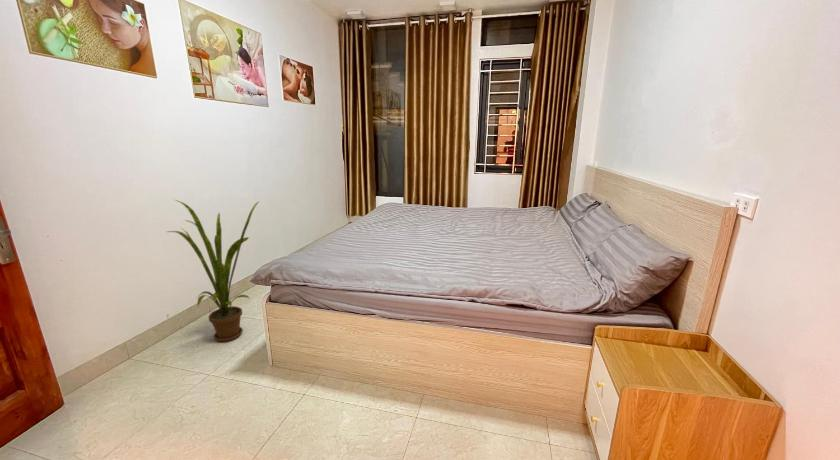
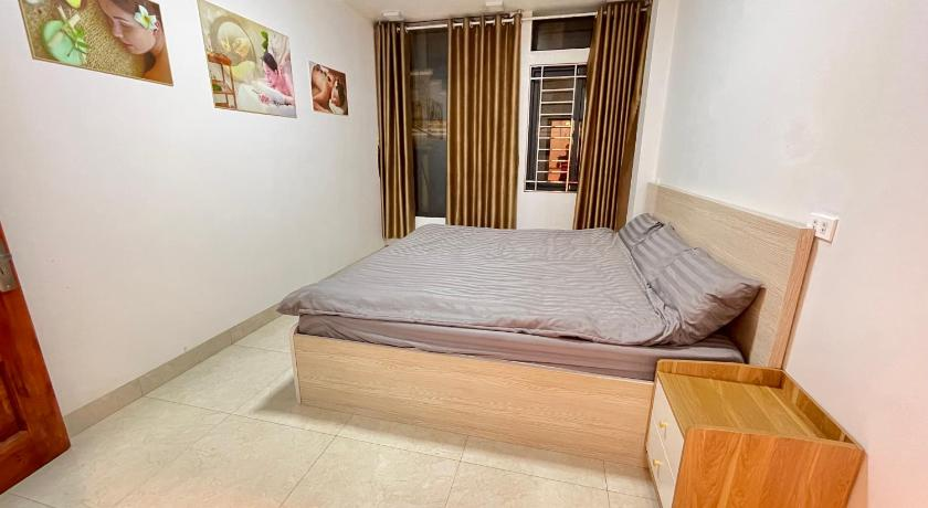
- house plant [167,199,260,342]
